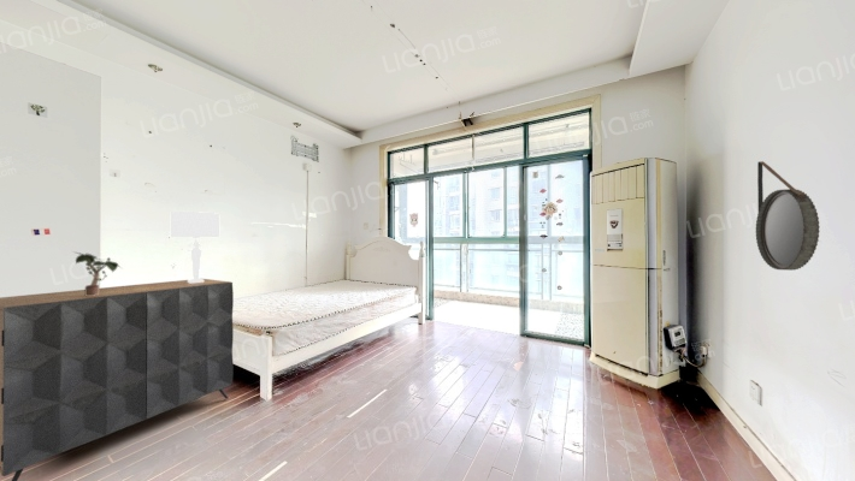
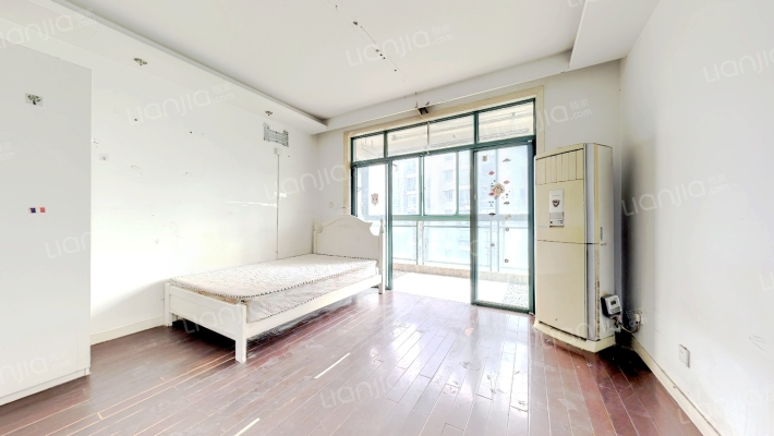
- potted plant [72,250,123,296]
- table lamp [170,210,220,283]
- dresser [0,278,235,481]
- home mirror [755,160,821,272]
